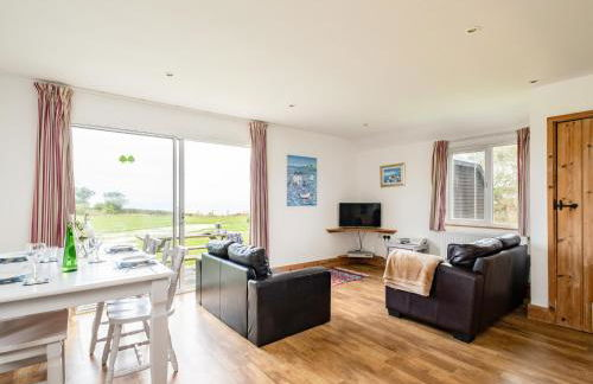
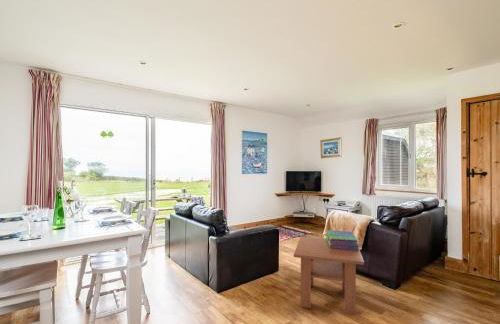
+ coffee table [293,236,365,316]
+ stack of books [325,229,360,250]
